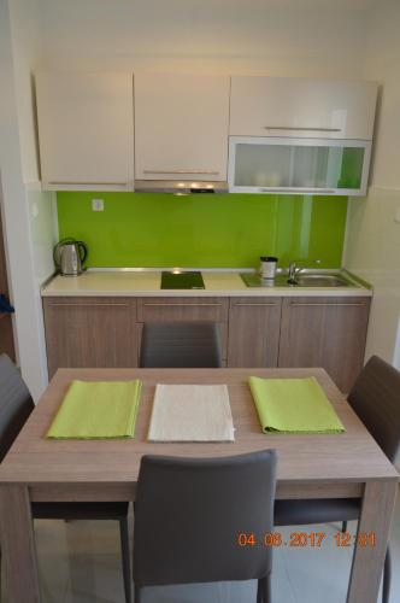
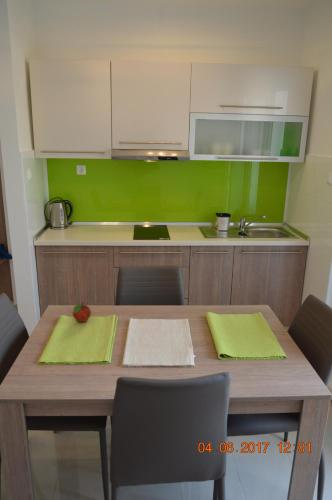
+ fruit [72,301,92,323]
